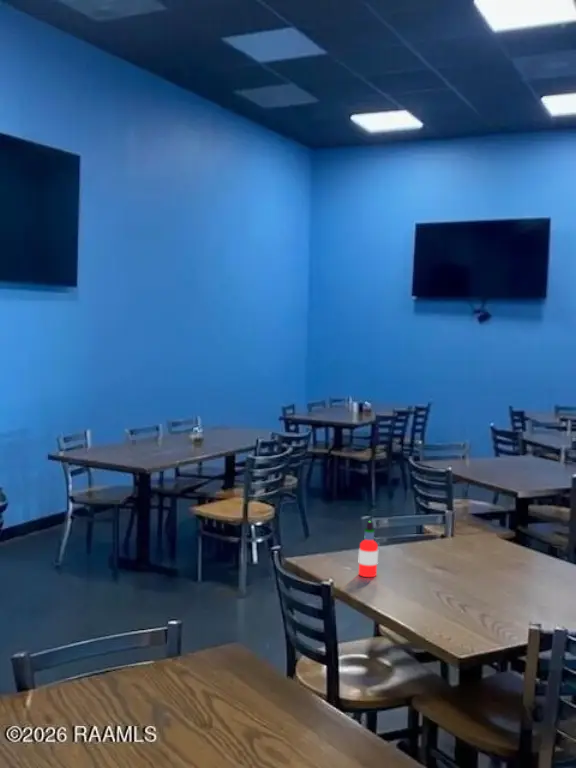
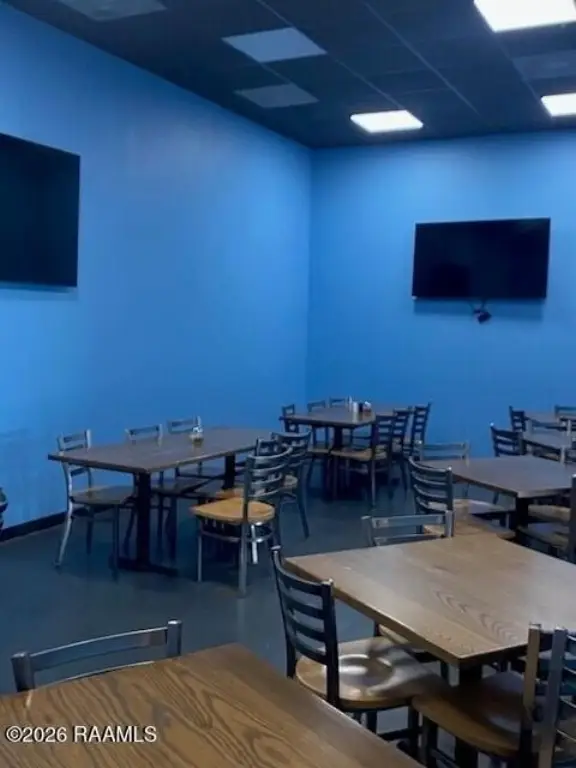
- hot sauce [358,520,379,578]
